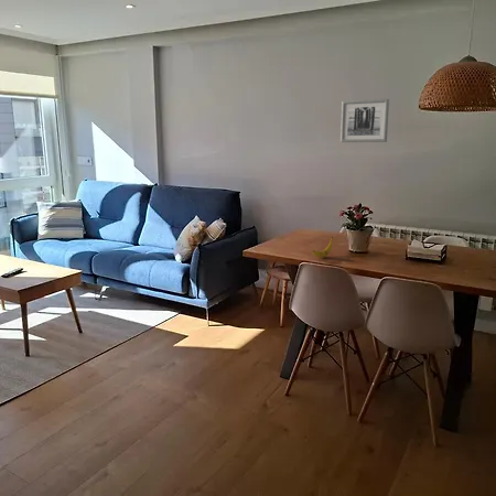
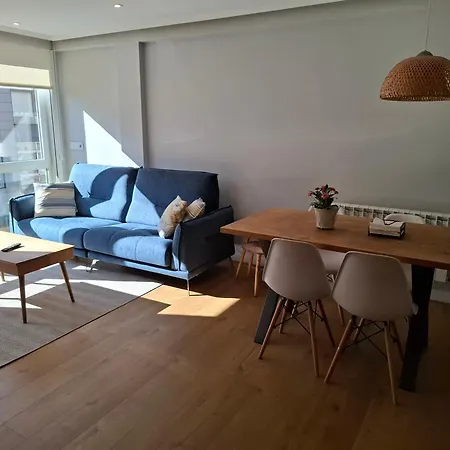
- wall art [339,98,390,143]
- banana [311,236,334,259]
